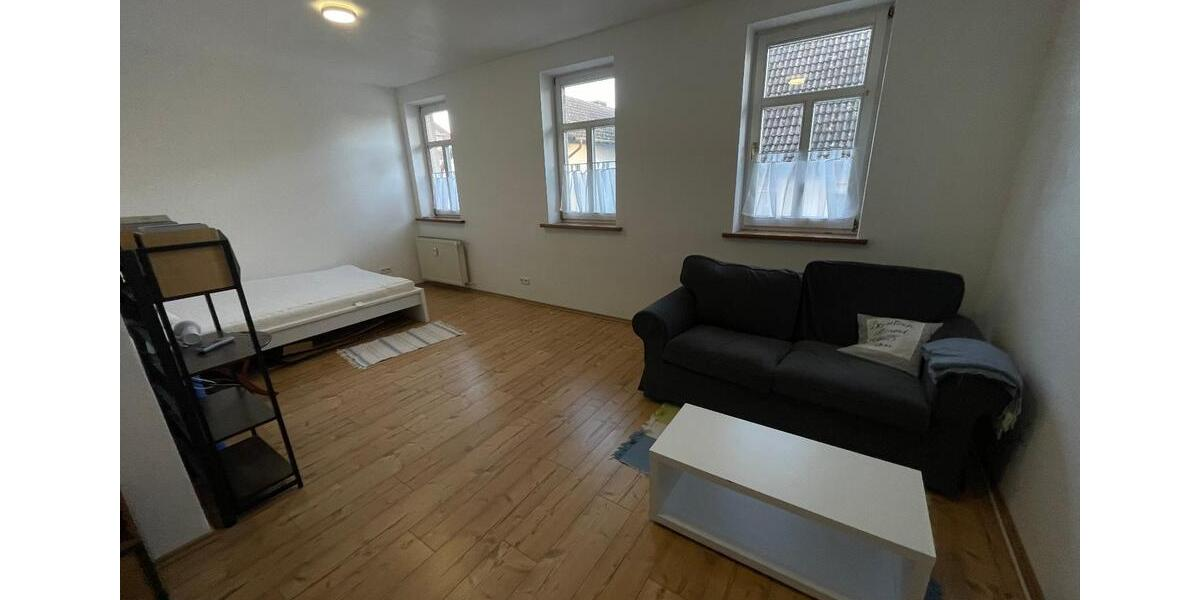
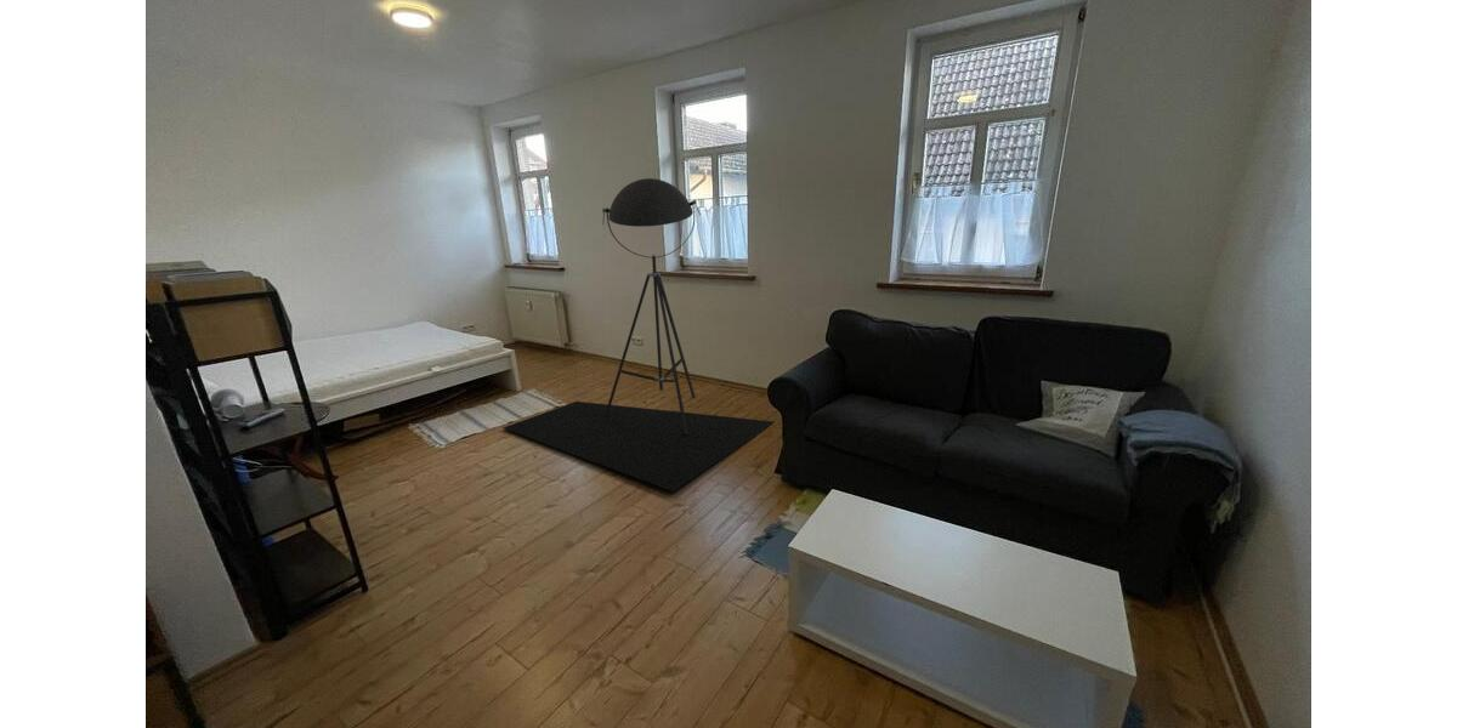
+ floor lamp [501,177,776,493]
